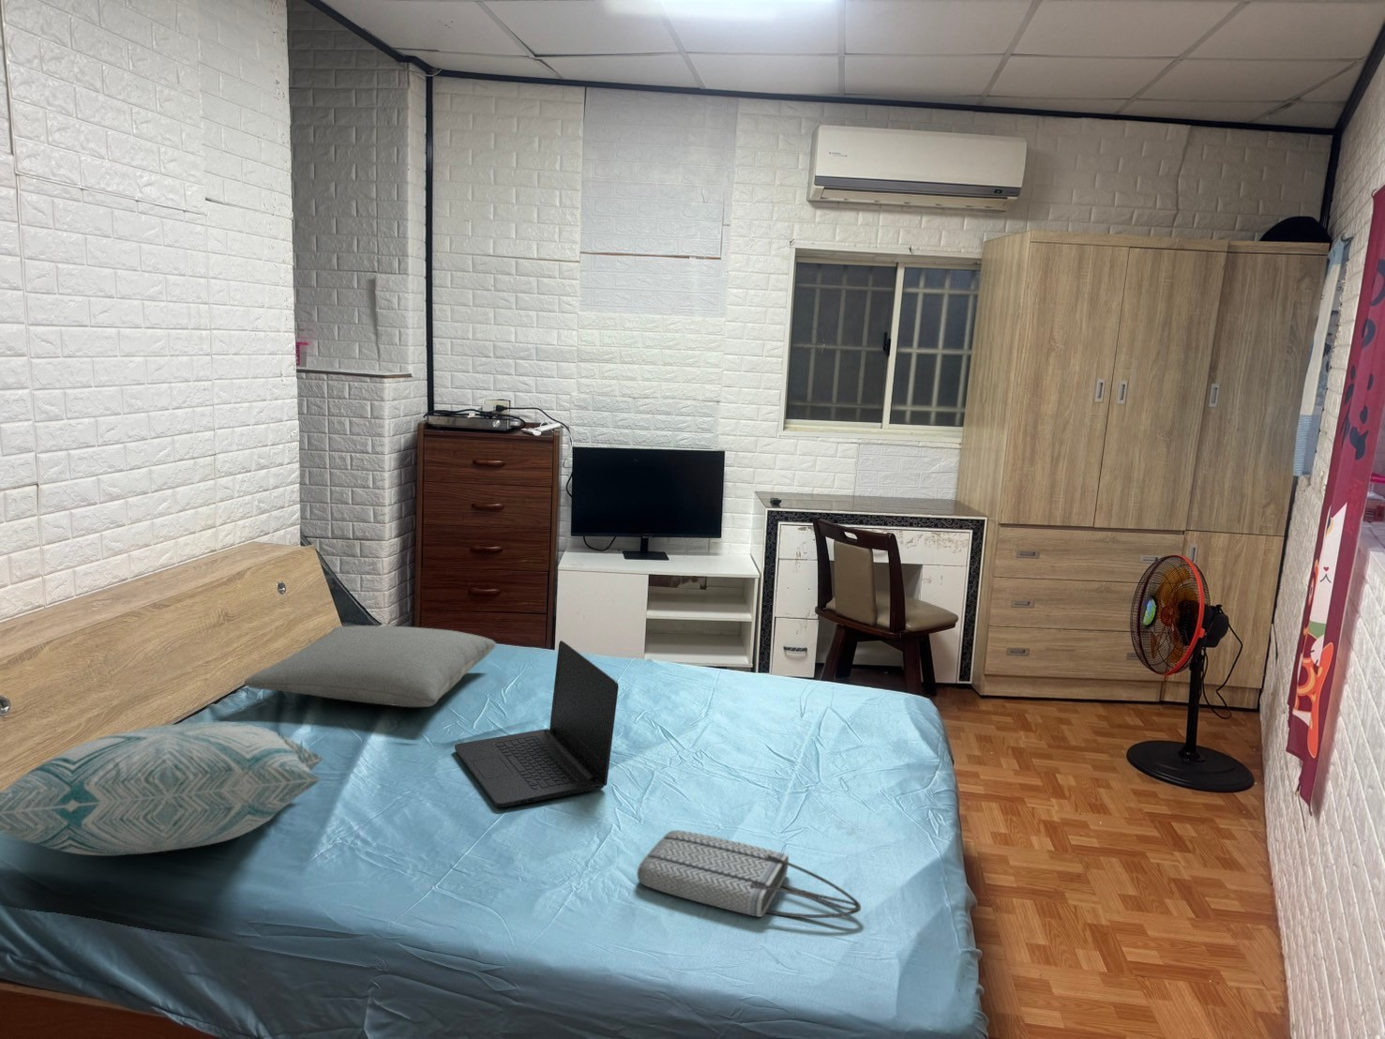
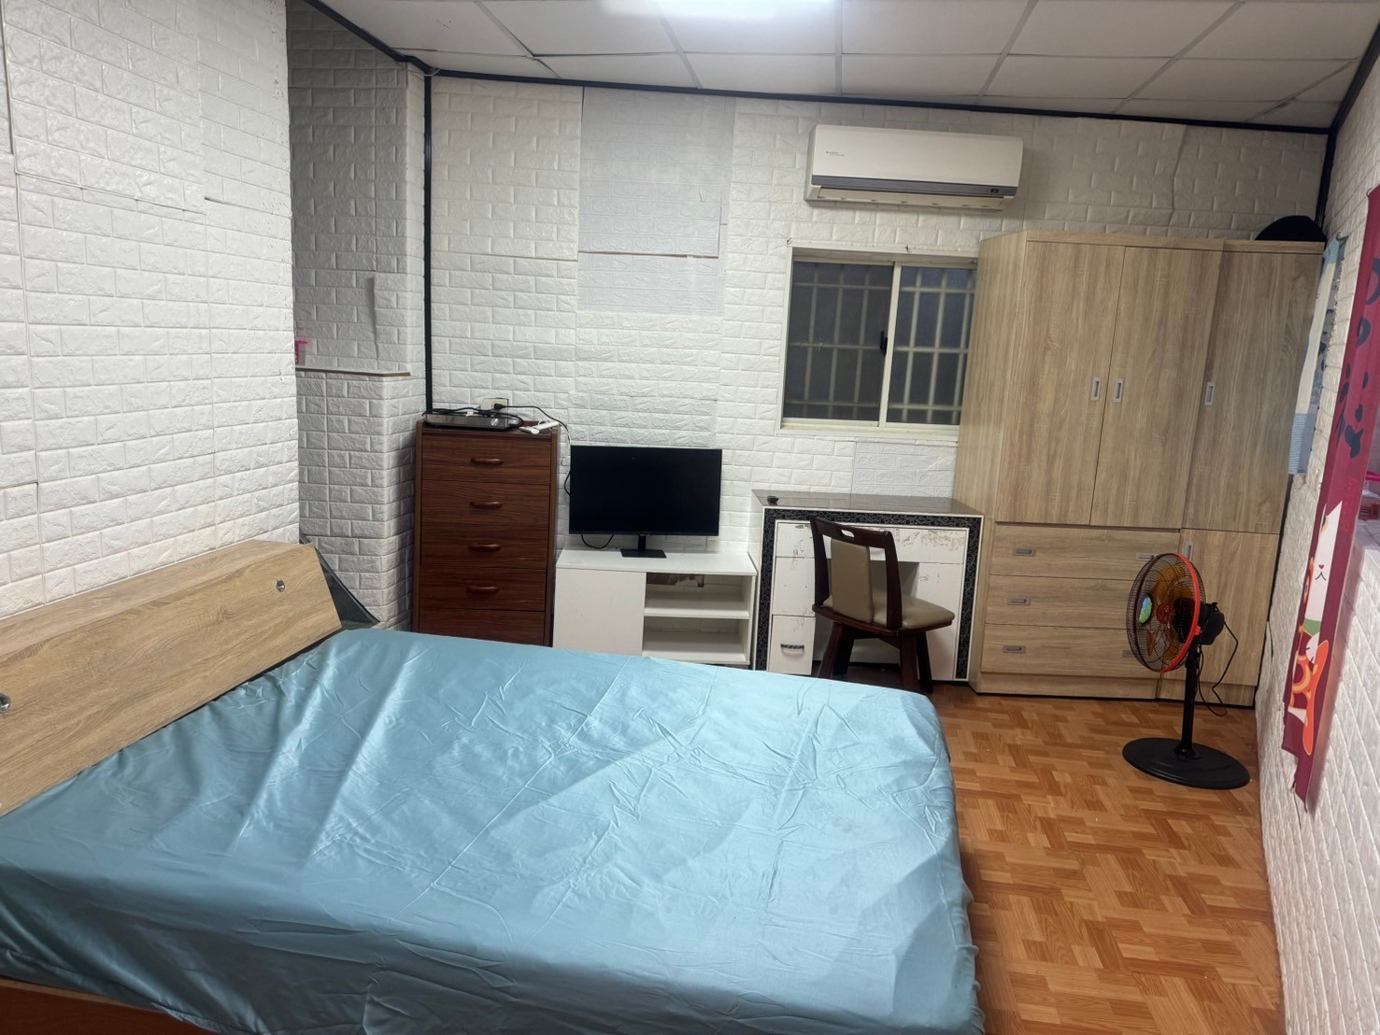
- pillow [243,624,497,708]
- laptop [454,640,620,809]
- decorative pillow [0,721,325,856]
- tote bag [636,829,862,919]
